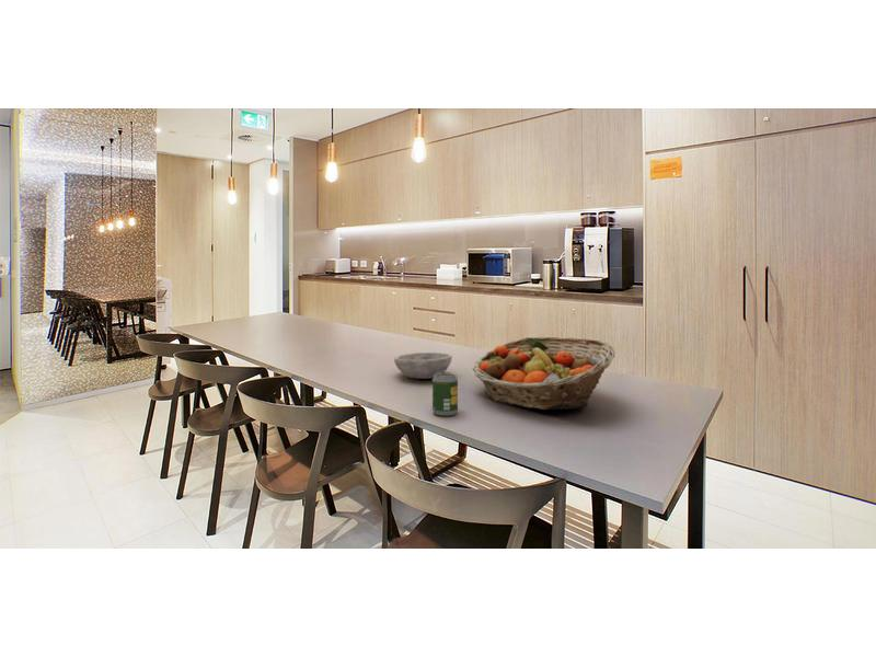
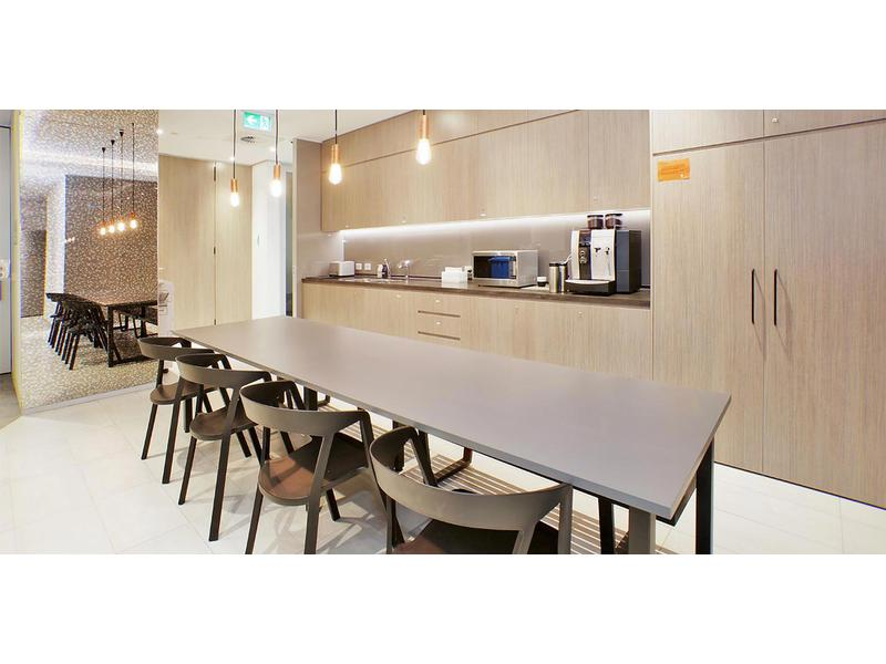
- soda can [431,372,459,416]
- bowl [393,351,453,380]
- fruit basket [471,336,616,411]
